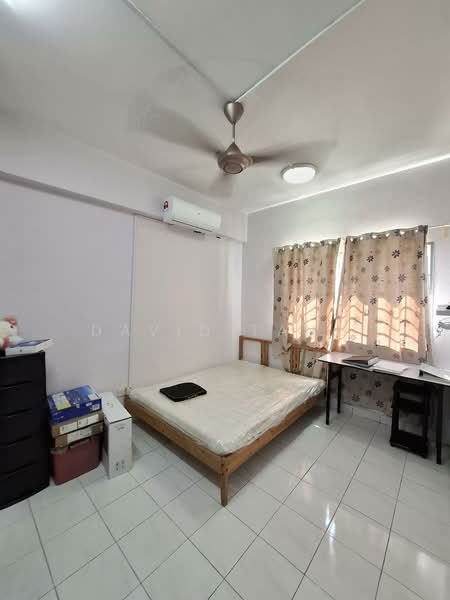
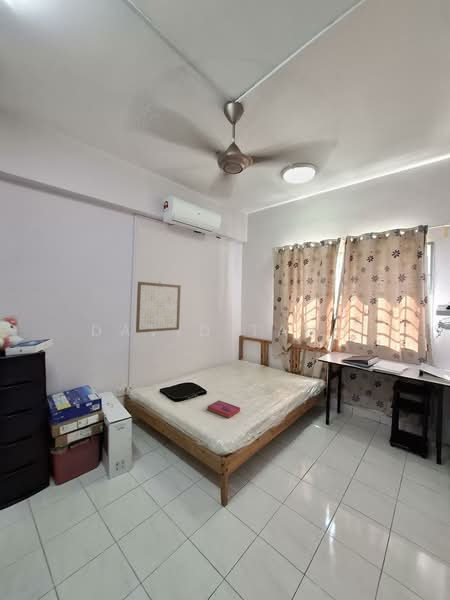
+ hardback book [206,400,241,419]
+ wall art [135,281,182,334]
